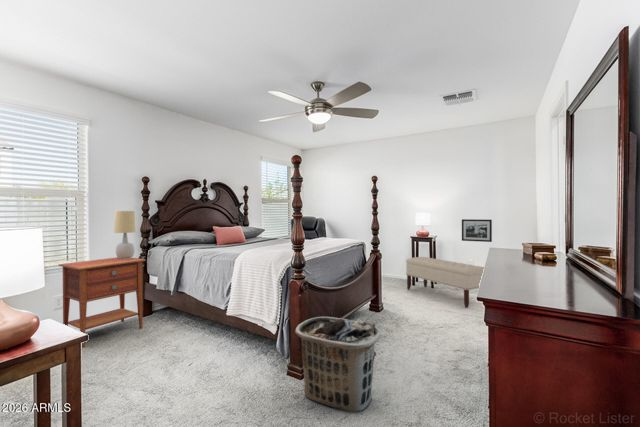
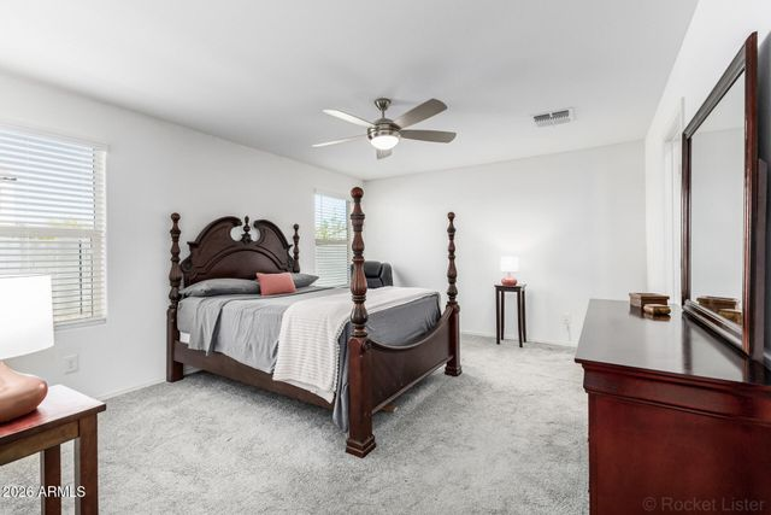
- nightstand [57,257,147,348]
- picture frame [461,218,493,243]
- bench [405,256,485,309]
- clothes hamper [294,316,381,413]
- table lamp [113,210,137,260]
